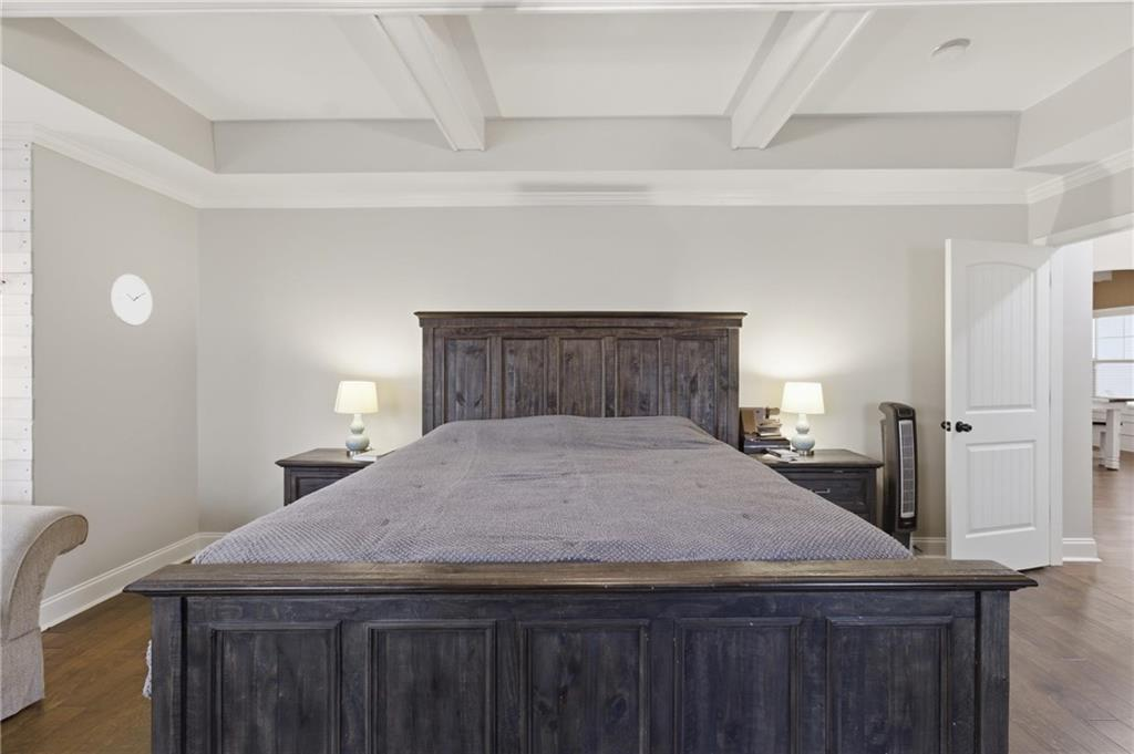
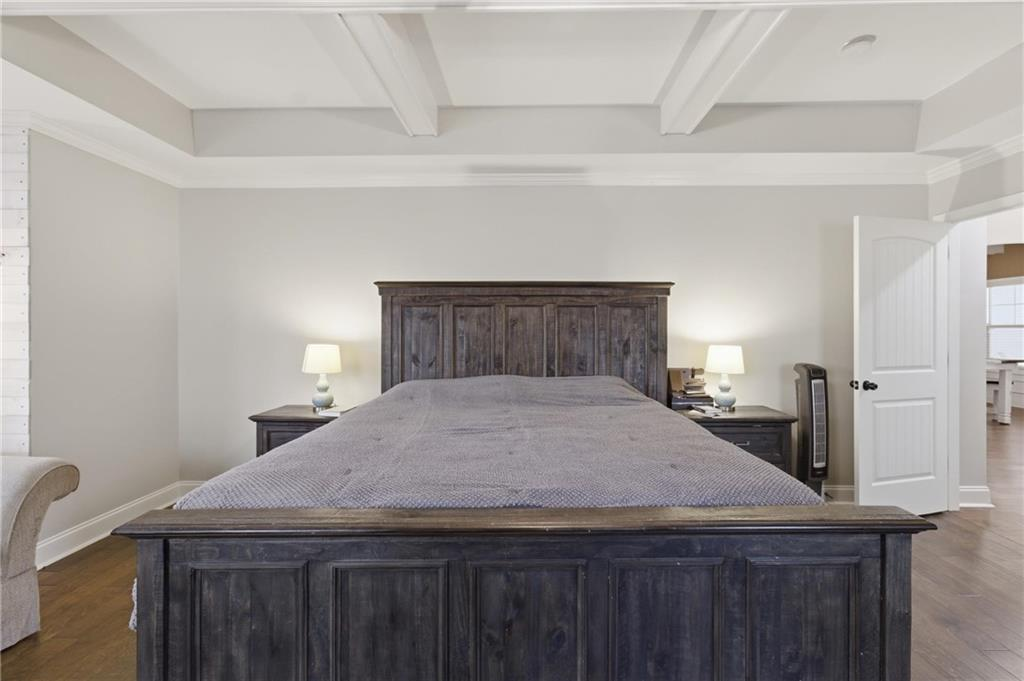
- wall clock [110,273,153,327]
